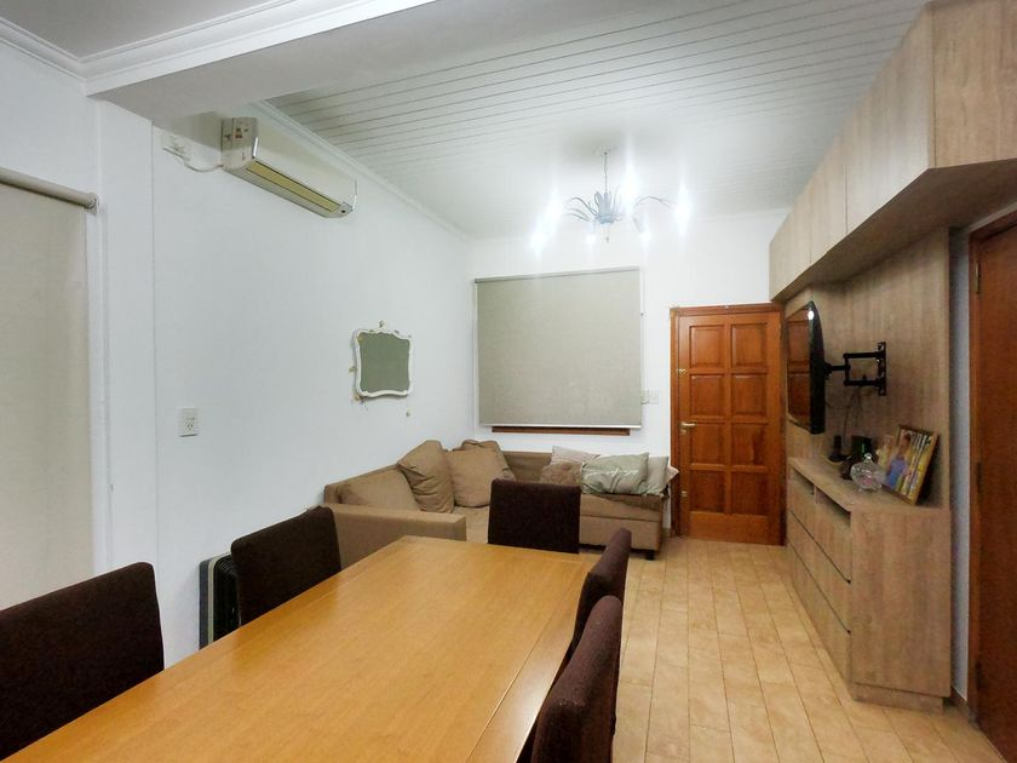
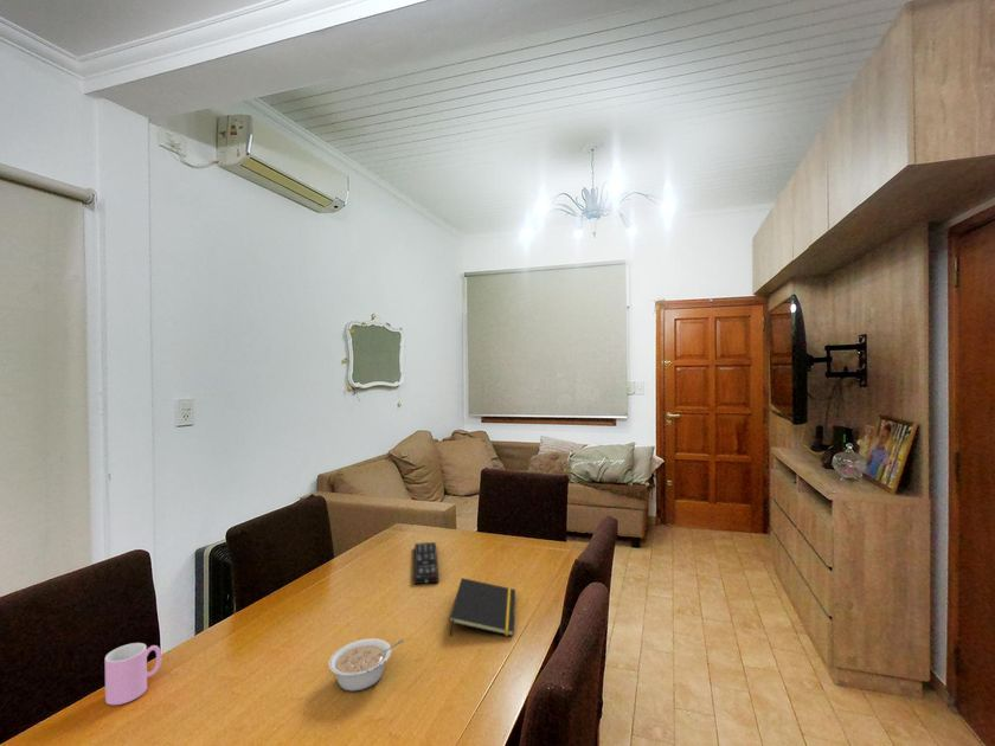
+ cup [104,642,162,706]
+ legume [328,637,405,693]
+ remote control [413,541,439,585]
+ notepad [448,577,516,637]
